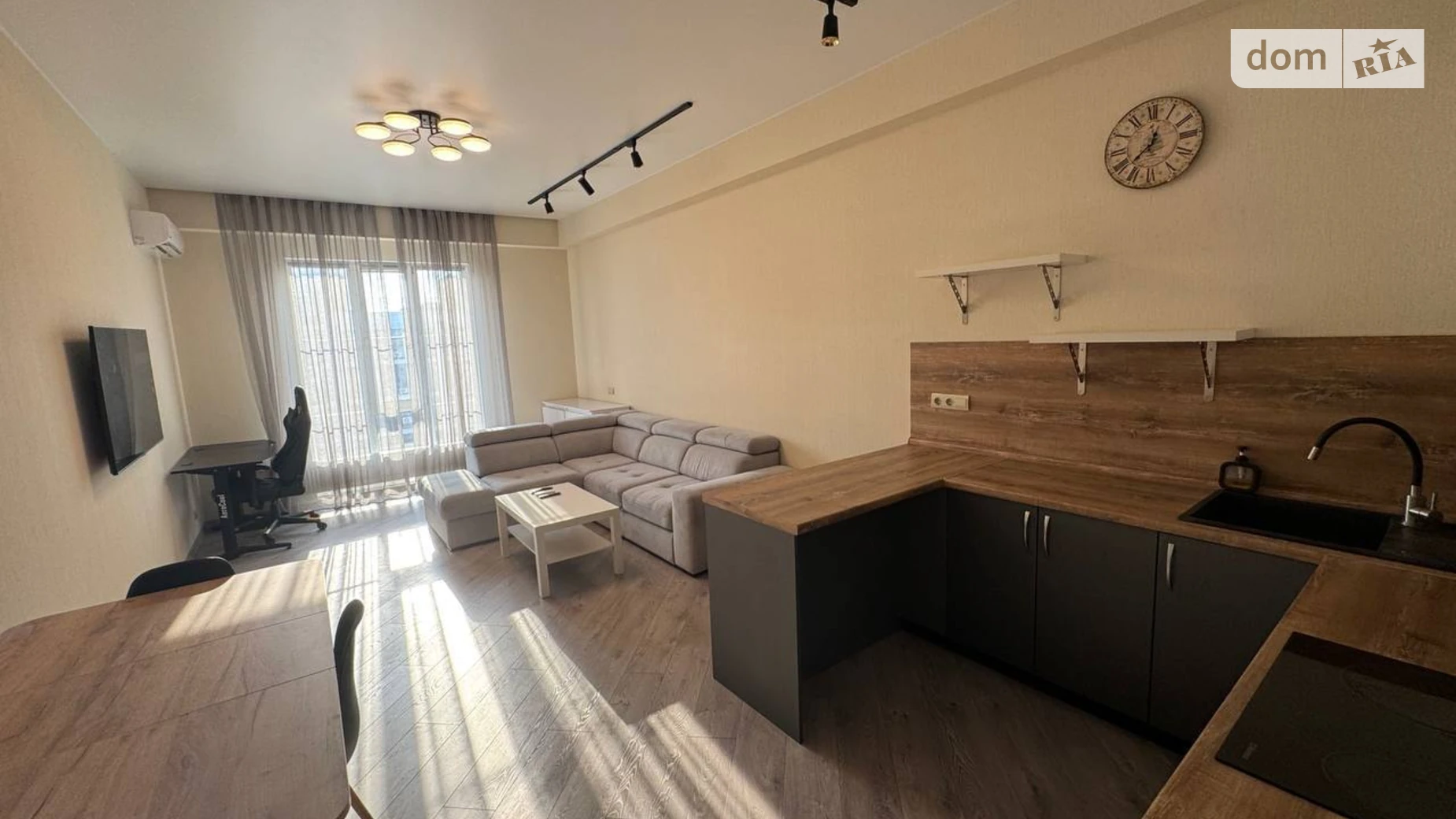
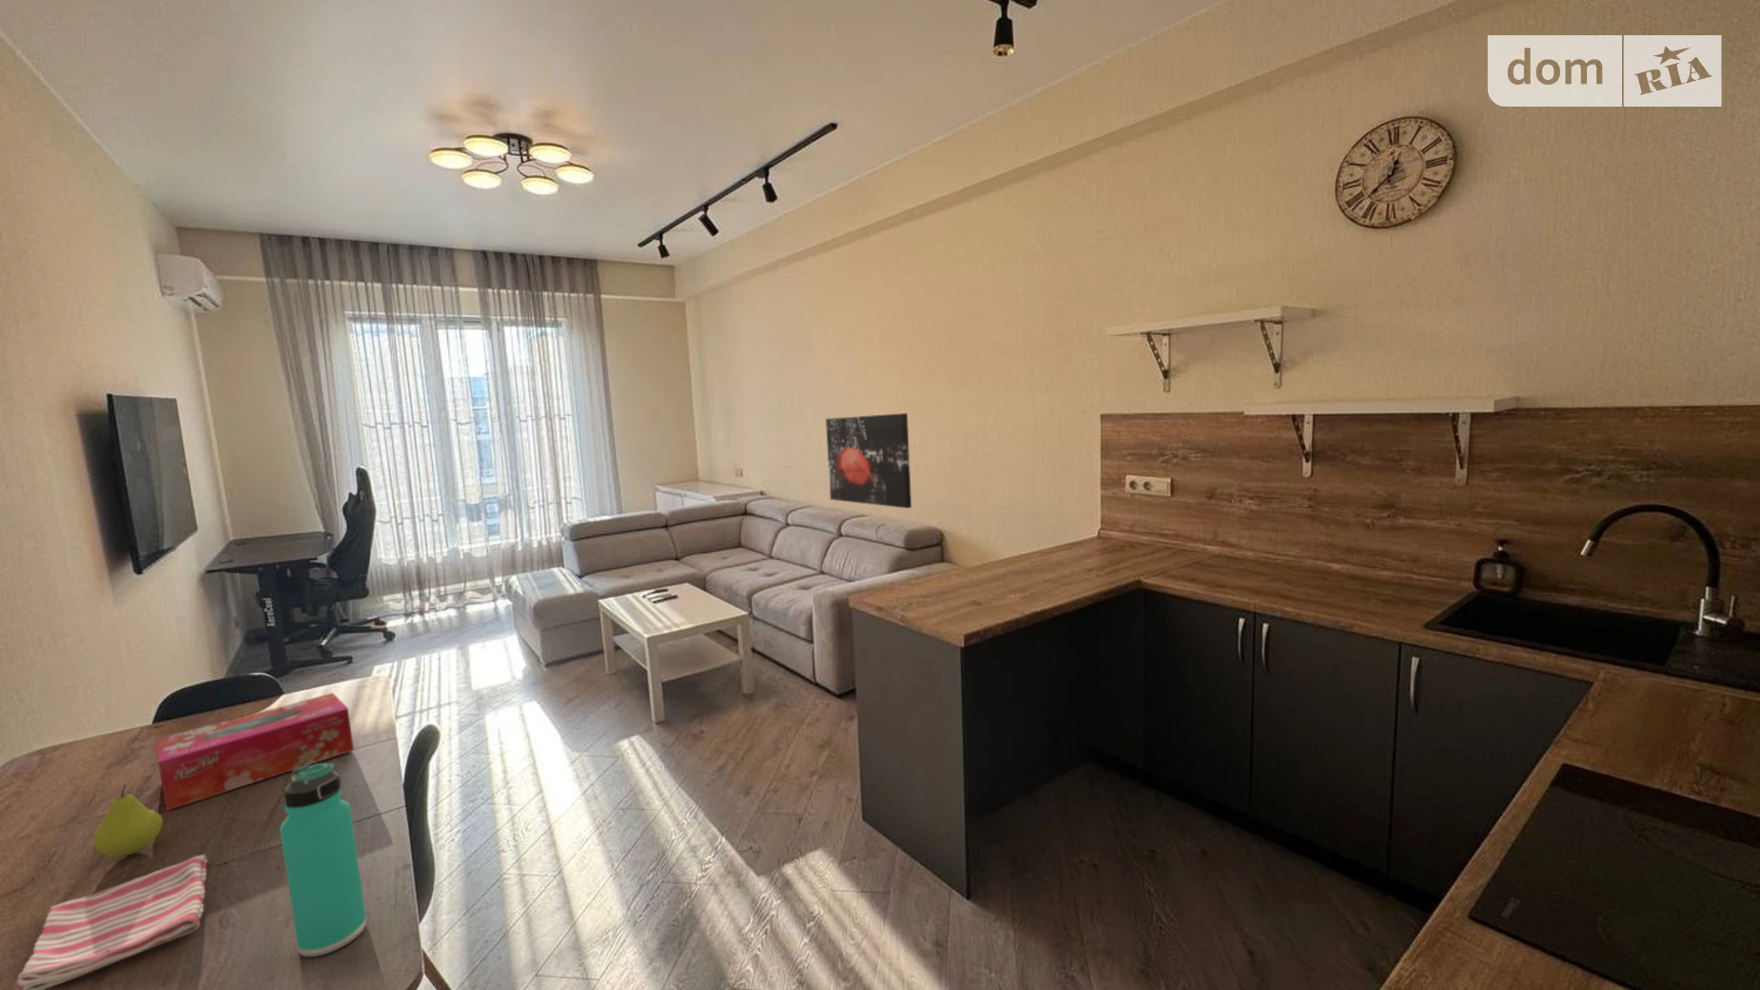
+ wall art [824,412,913,509]
+ dish towel [16,853,208,990]
+ tissue box [154,693,355,812]
+ fruit [92,785,163,858]
+ thermos bottle [279,763,367,957]
